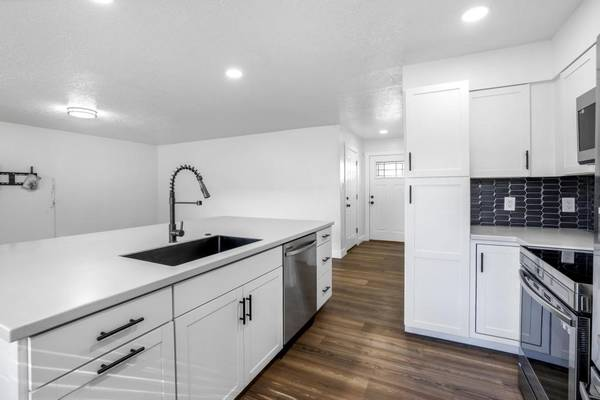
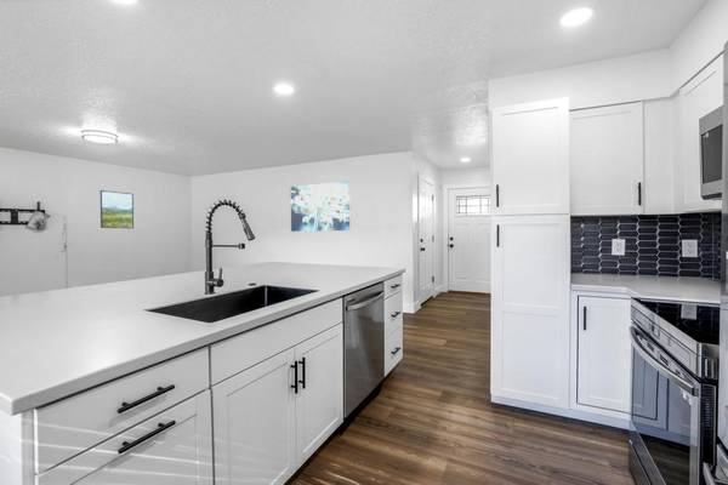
+ wall art [290,181,351,233]
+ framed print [99,189,135,229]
